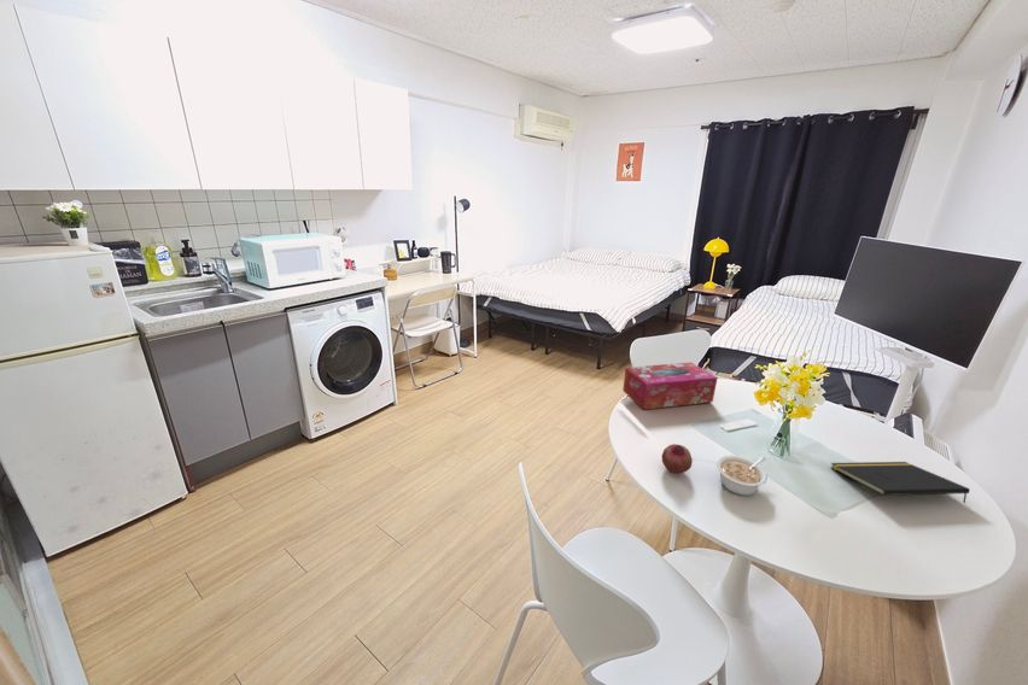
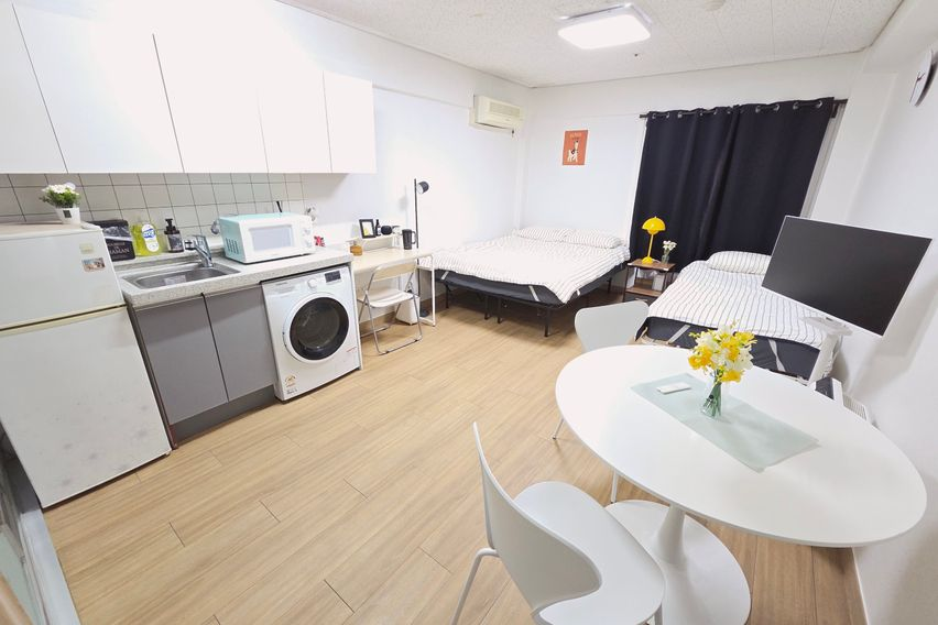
- legume [715,453,769,497]
- notepad [829,461,970,504]
- tissue box [621,361,719,410]
- fruit [661,443,694,475]
